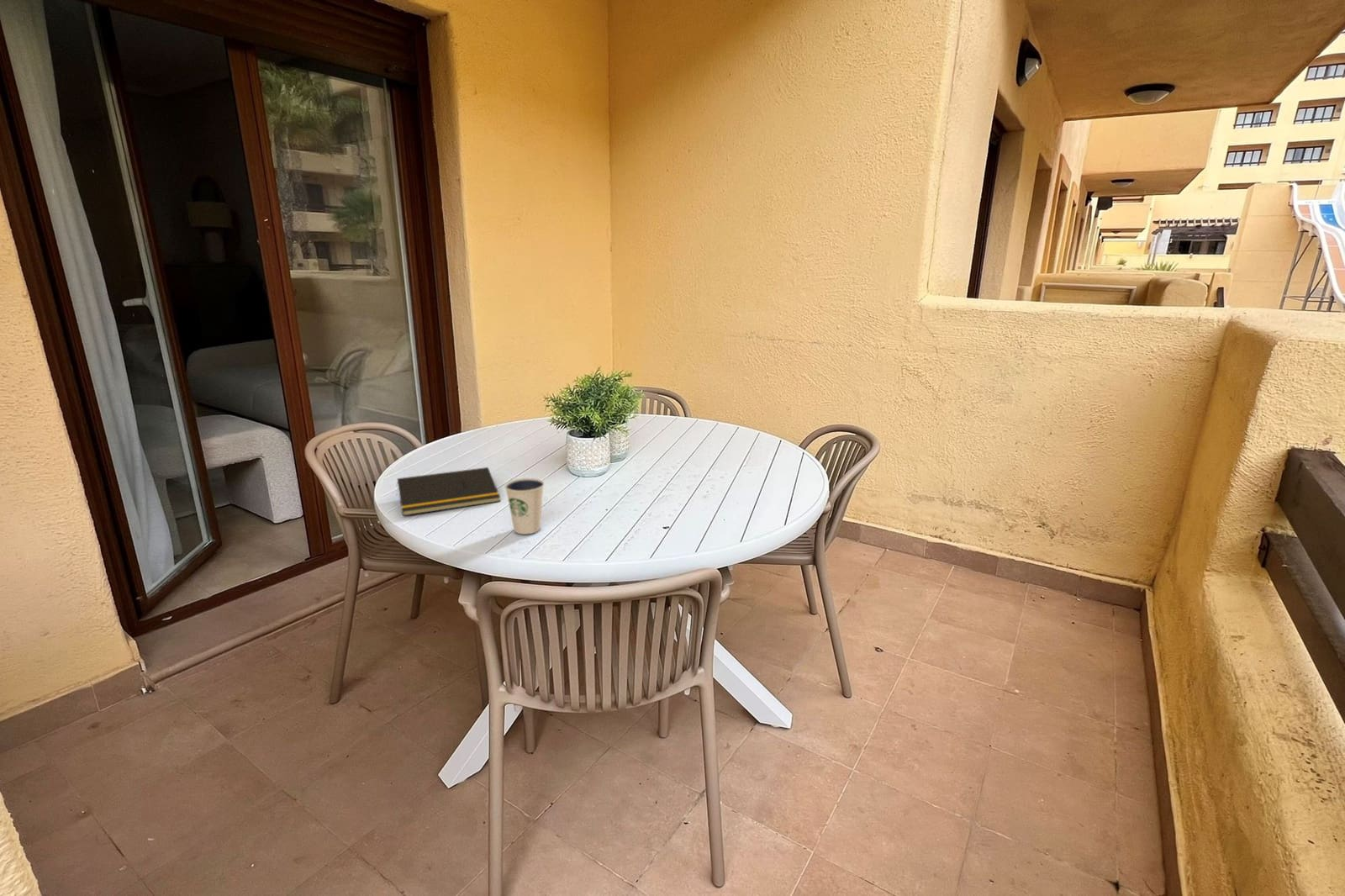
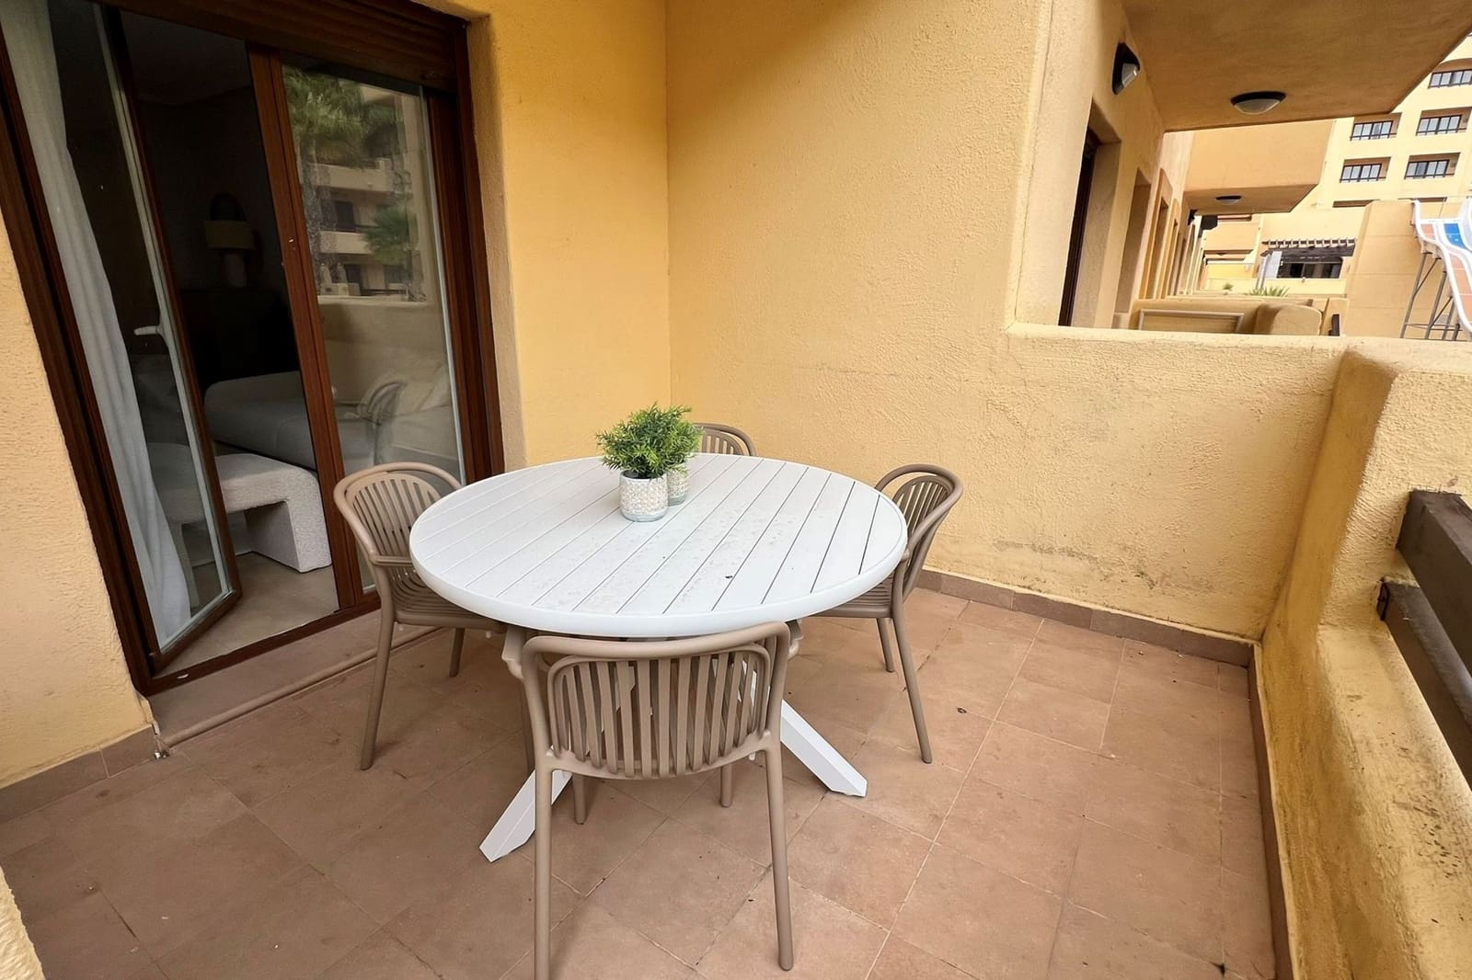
- notepad [396,466,501,517]
- dixie cup [504,477,545,535]
